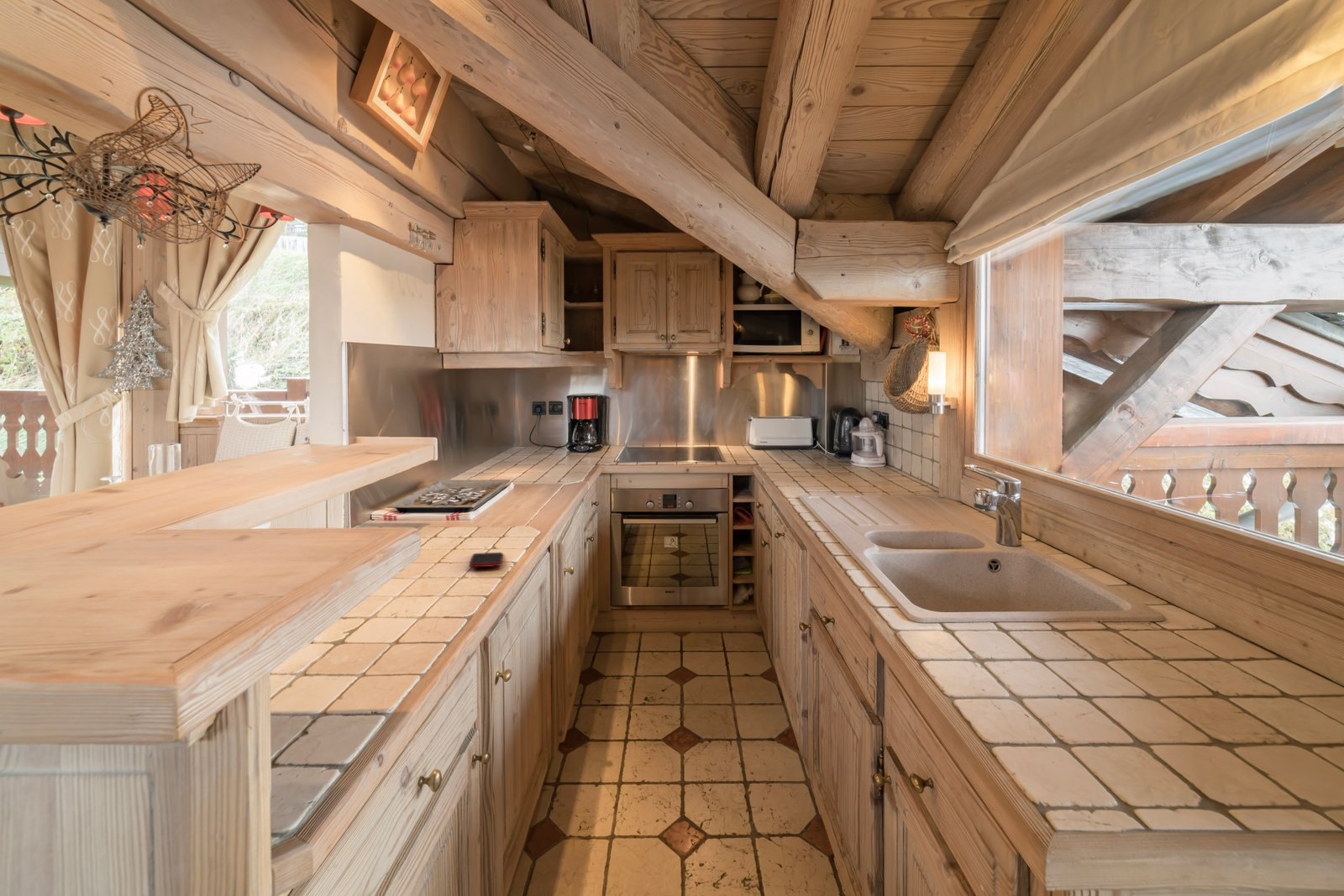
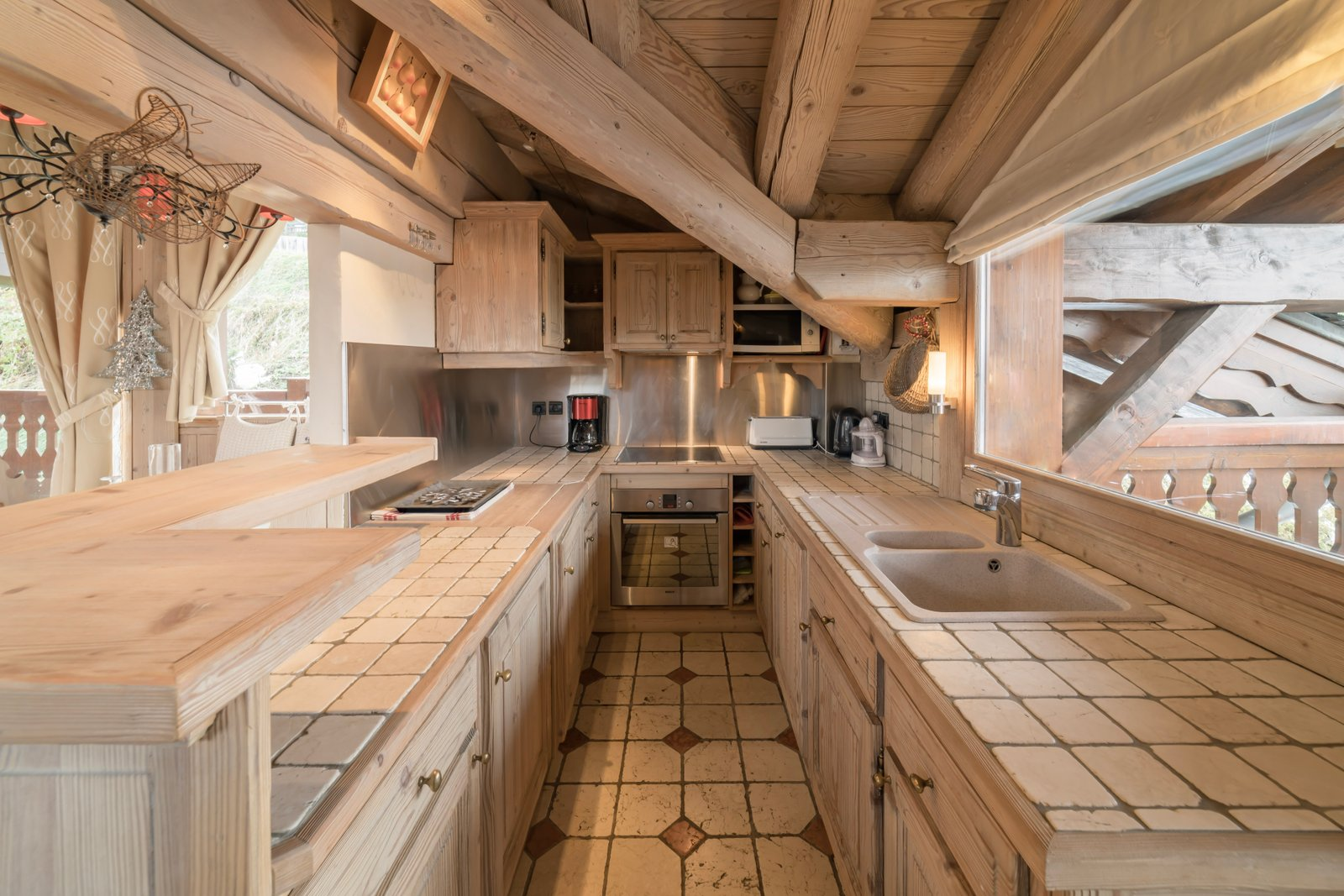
- cell phone [469,552,503,569]
